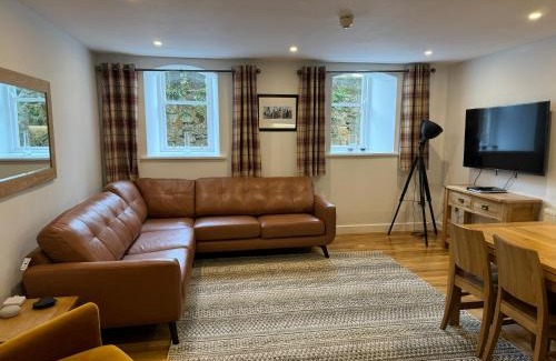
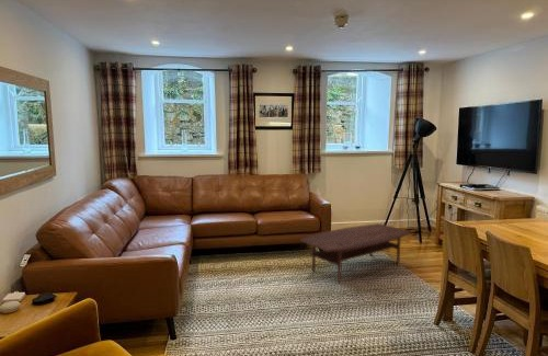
+ coffee table [299,222,411,285]
